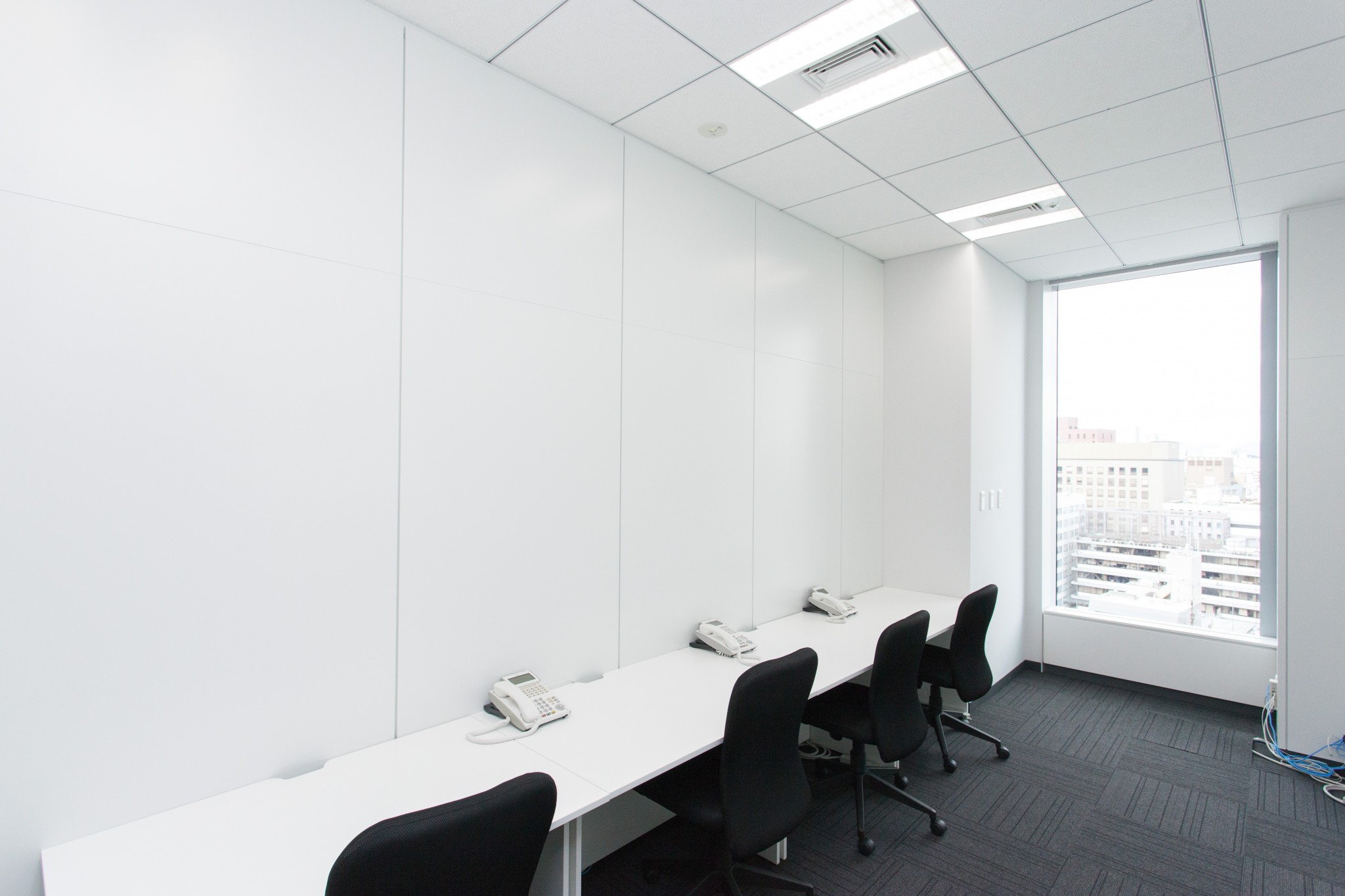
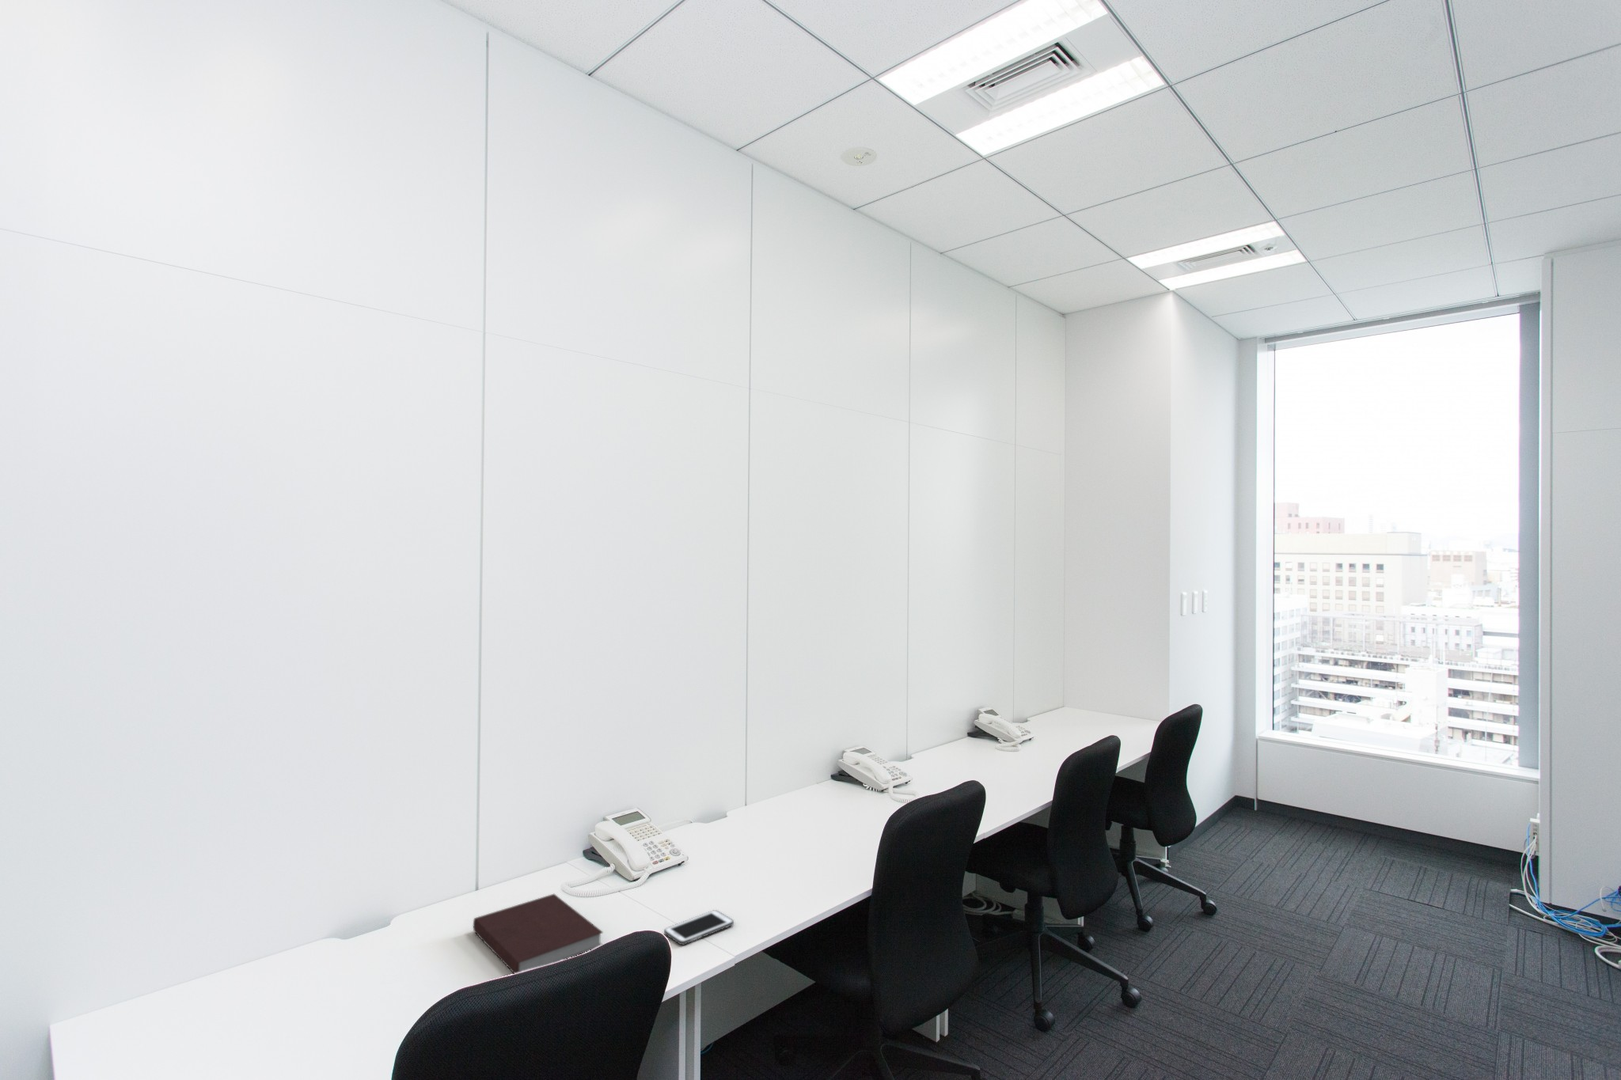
+ cell phone [663,909,734,945]
+ notebook [472,893,604,975]
